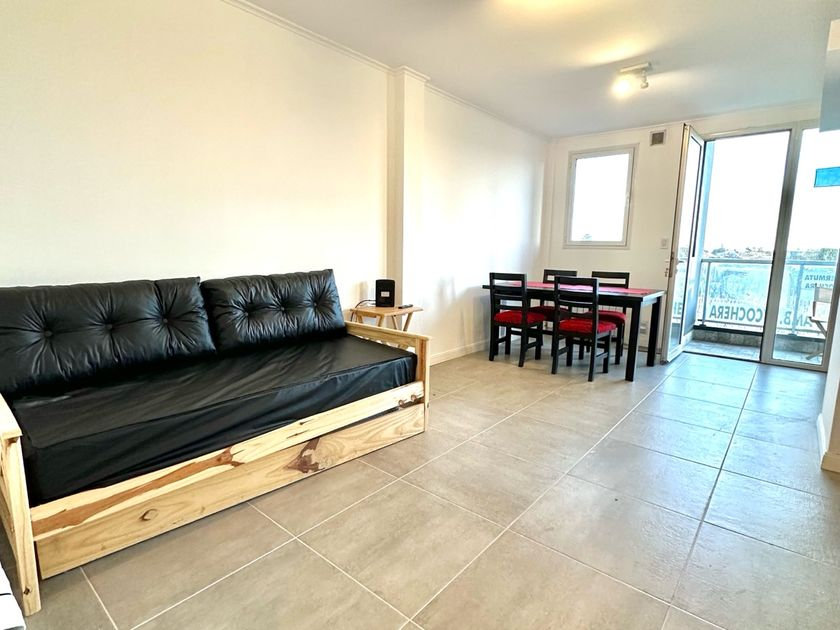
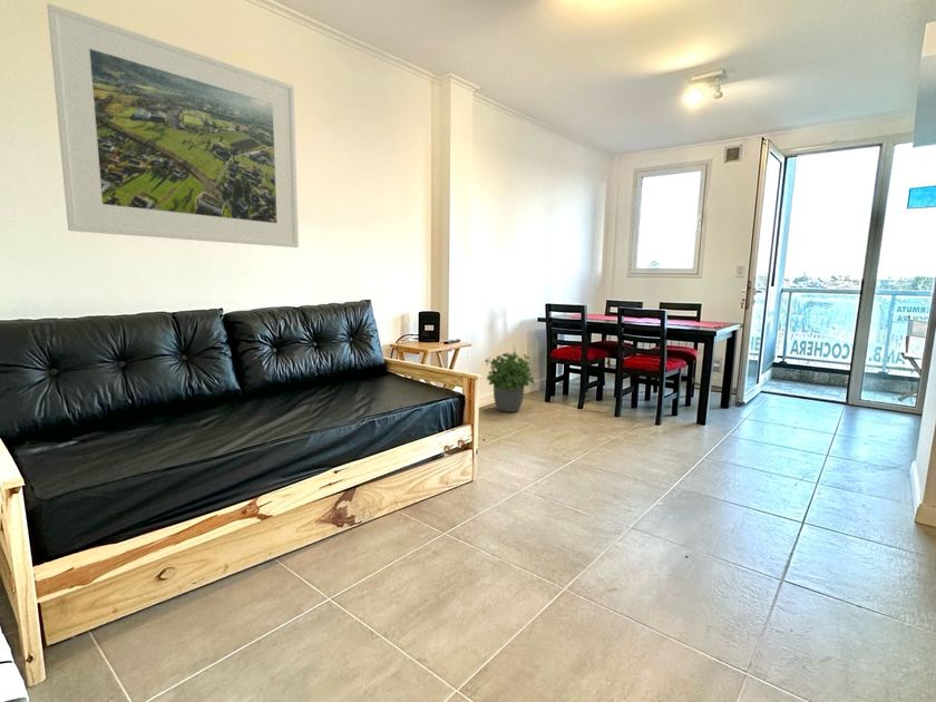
+ potted plant [484,351,535,413]
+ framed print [46,2,300,248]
